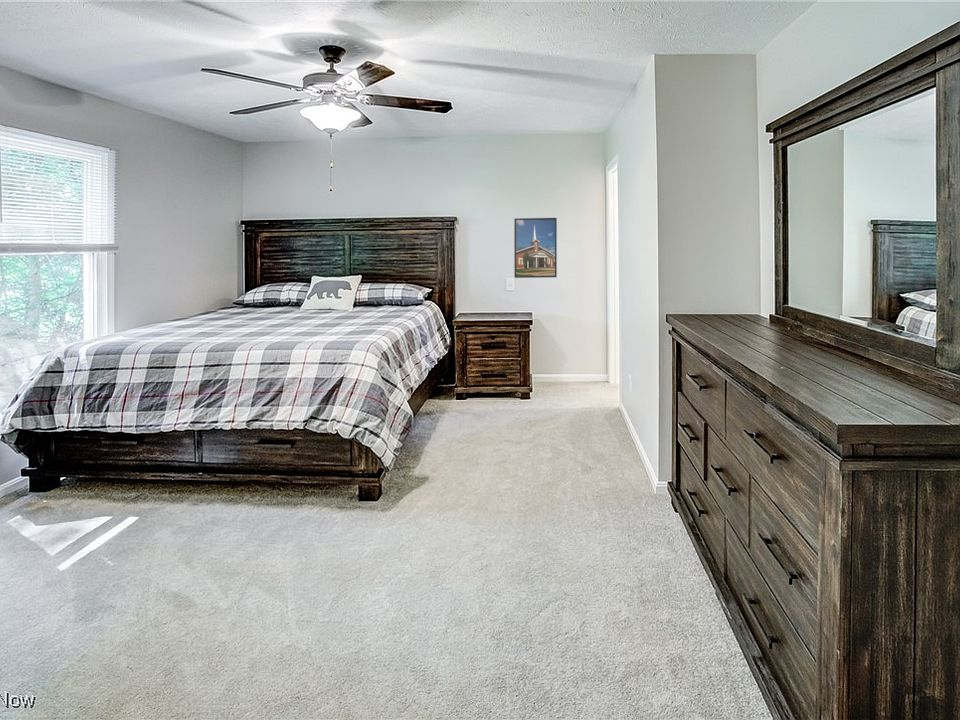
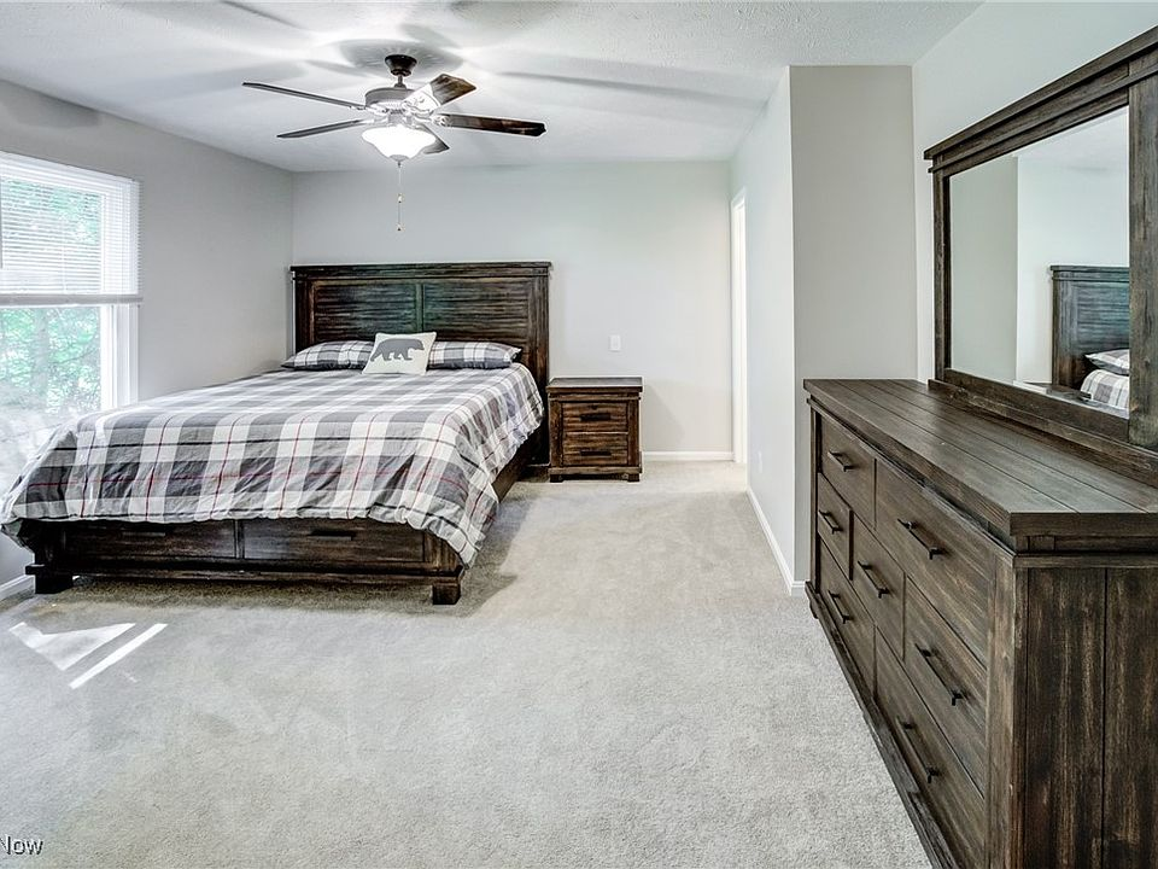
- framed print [513,217,558,279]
